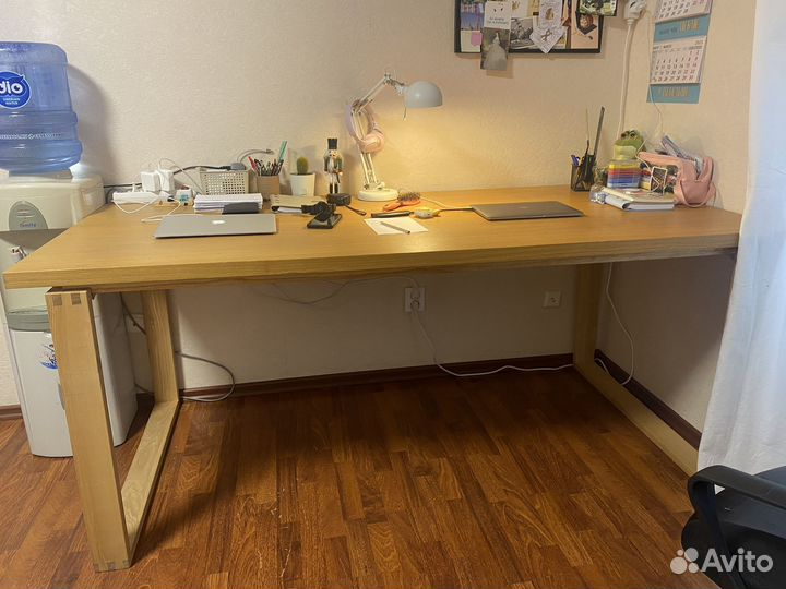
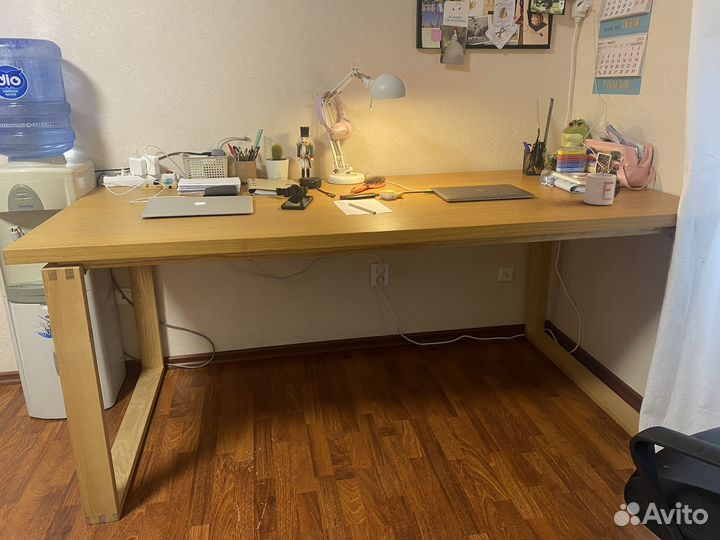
+ mug [583,172,622,206]
